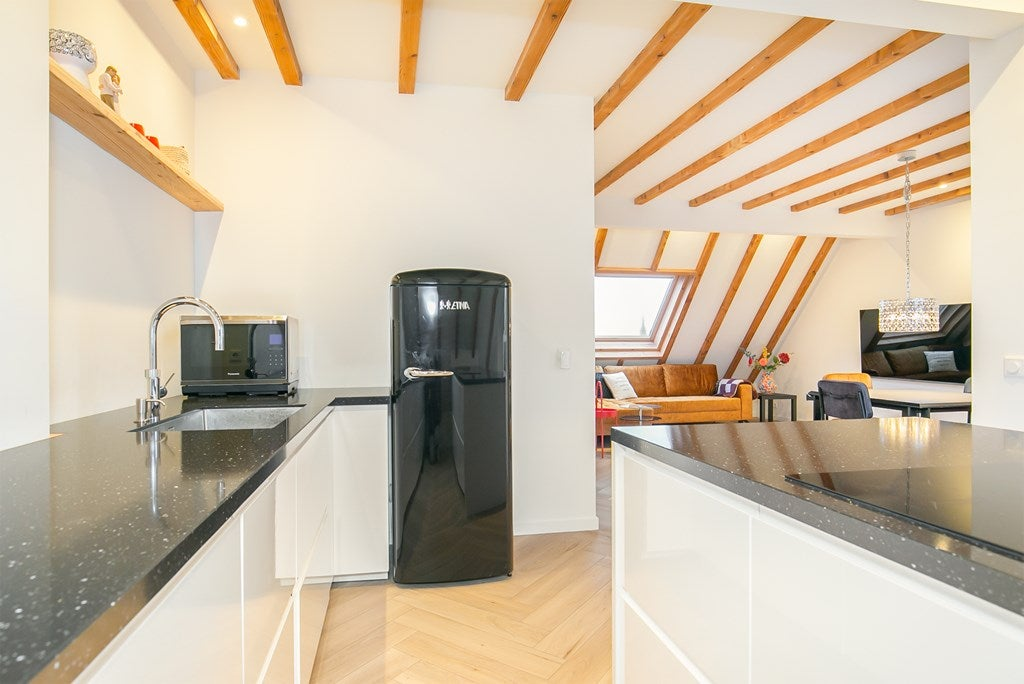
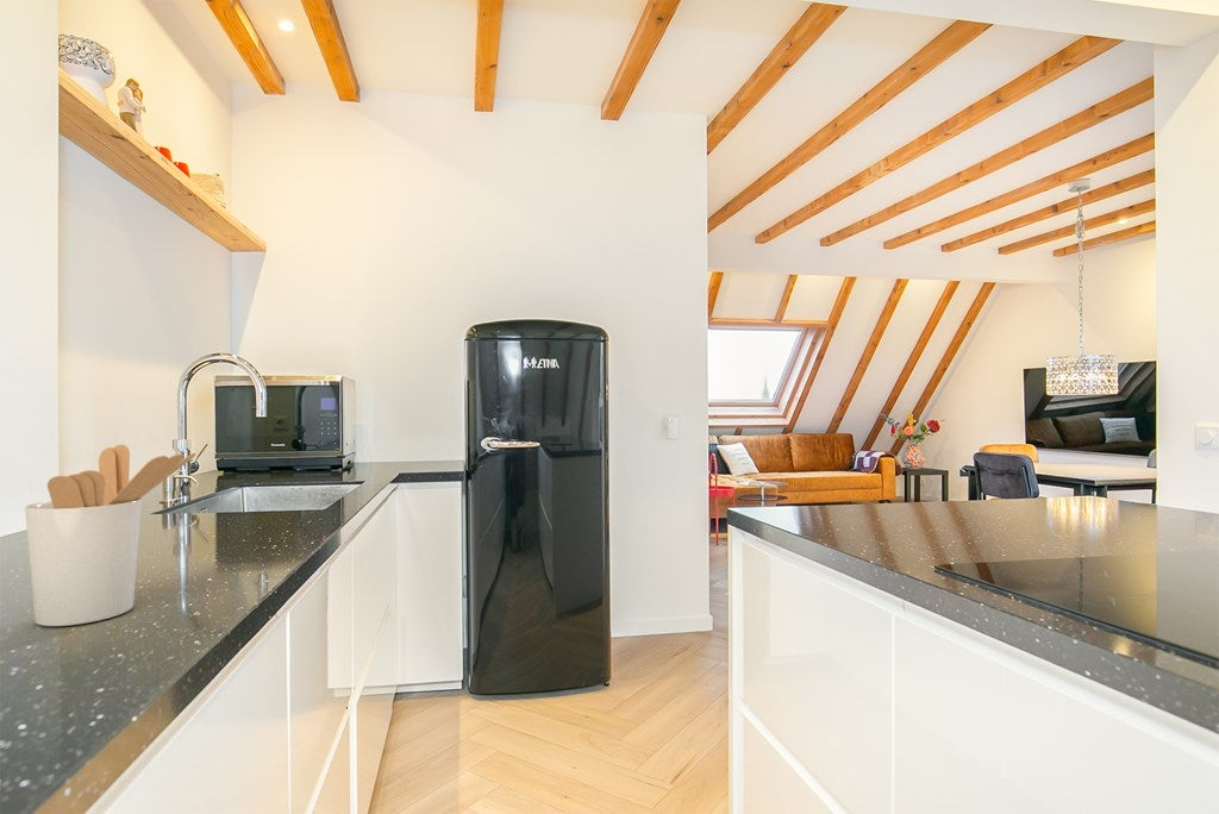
+ utensil holder [24,444,198,627]
